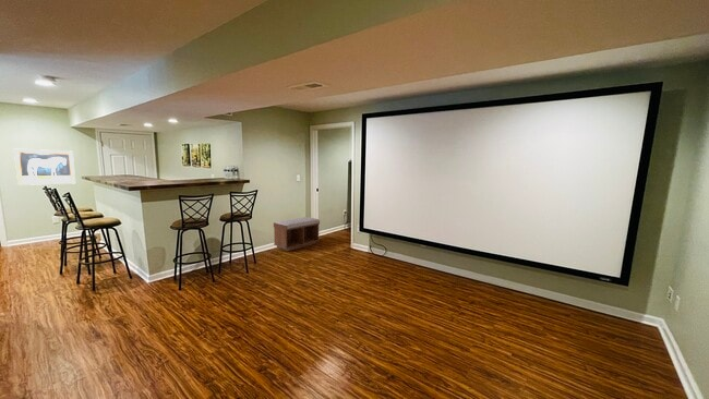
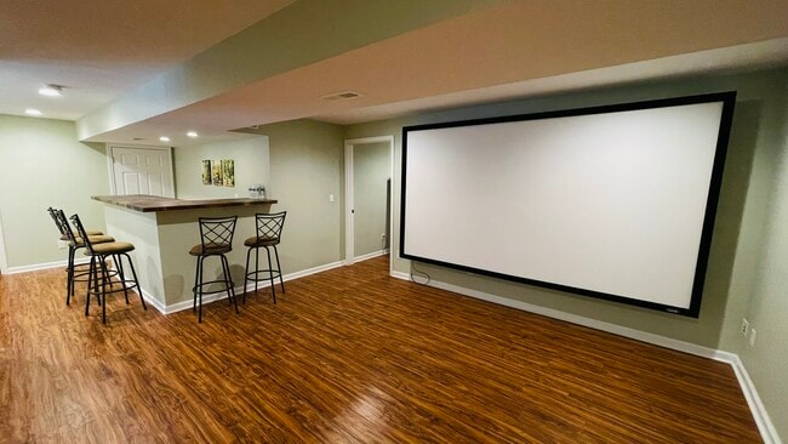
- bench [273,216,321,252]
- wall art [13,148,76,186]
